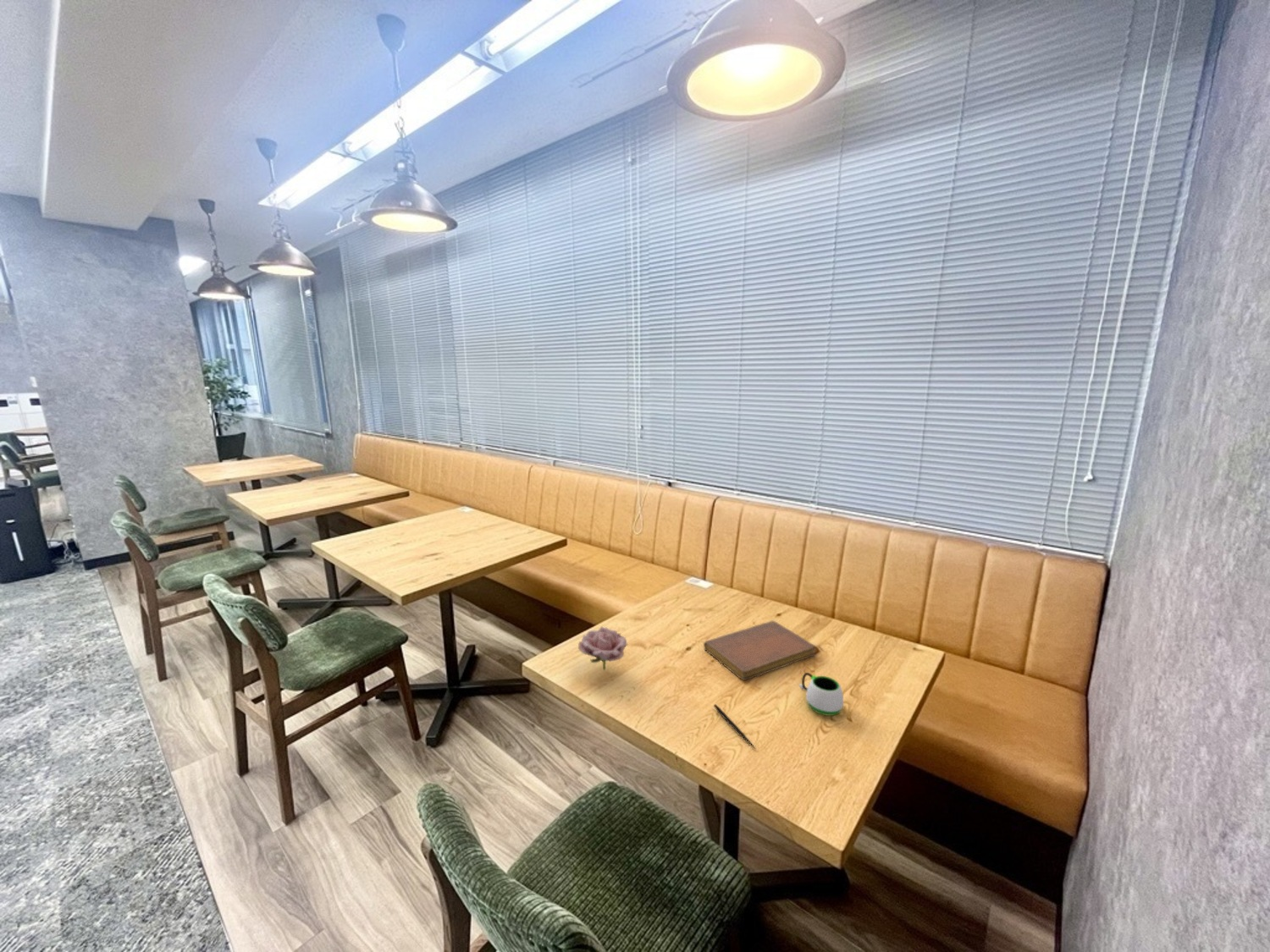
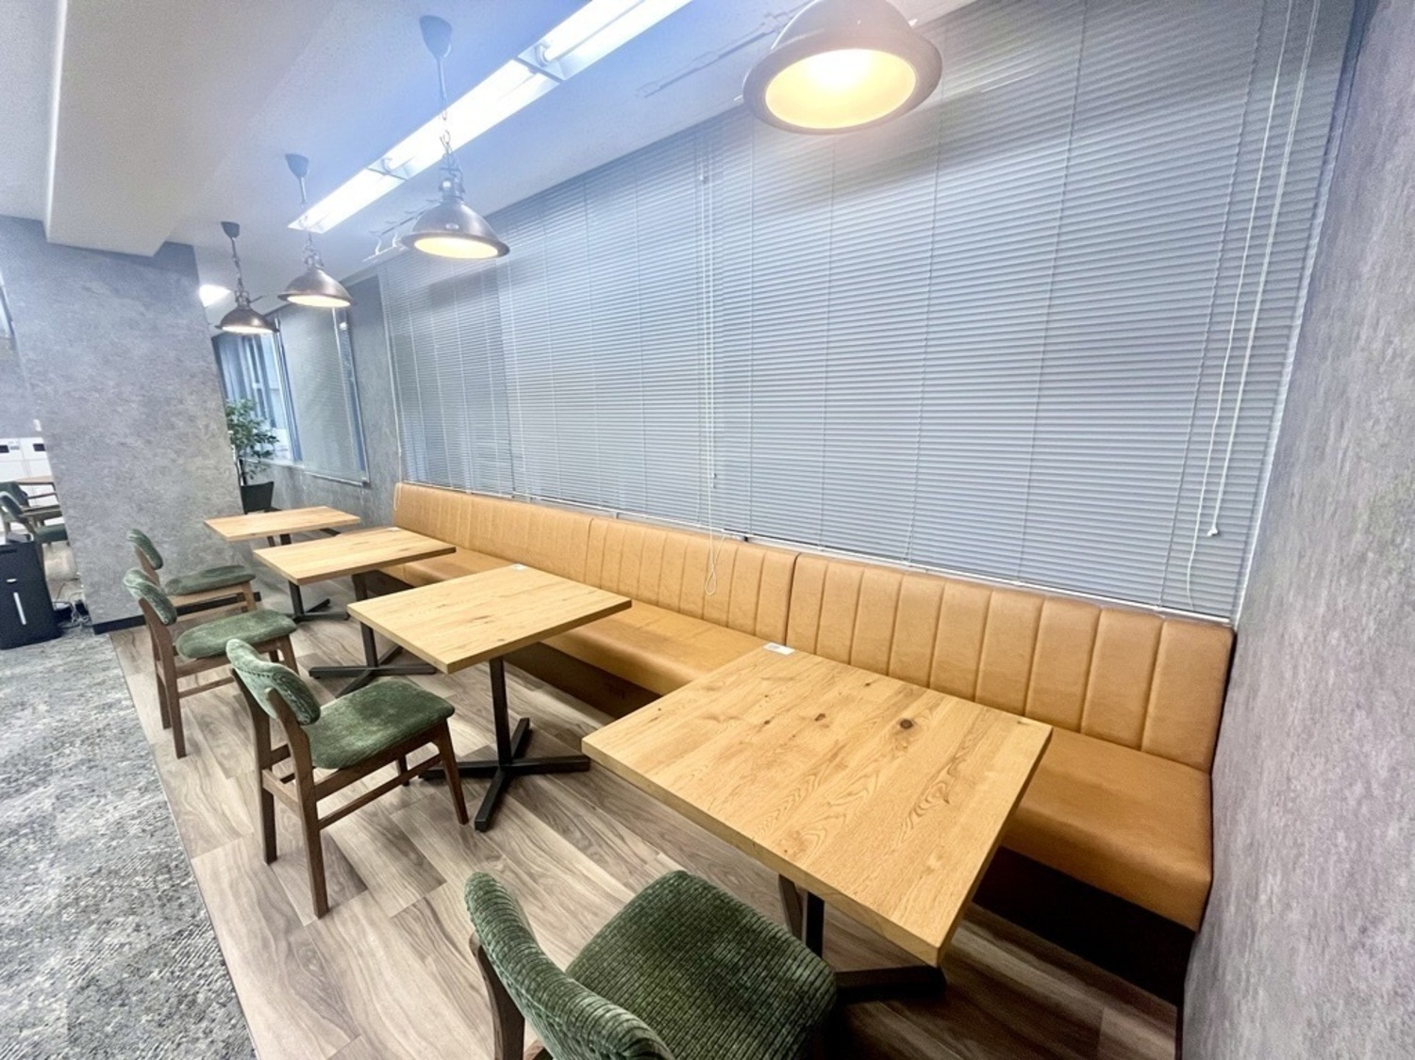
- notebook [703,619,817,681]
- pen [713,703,757,750]
- mug [798,672,844,717]
- flower [577,626,628,671]
